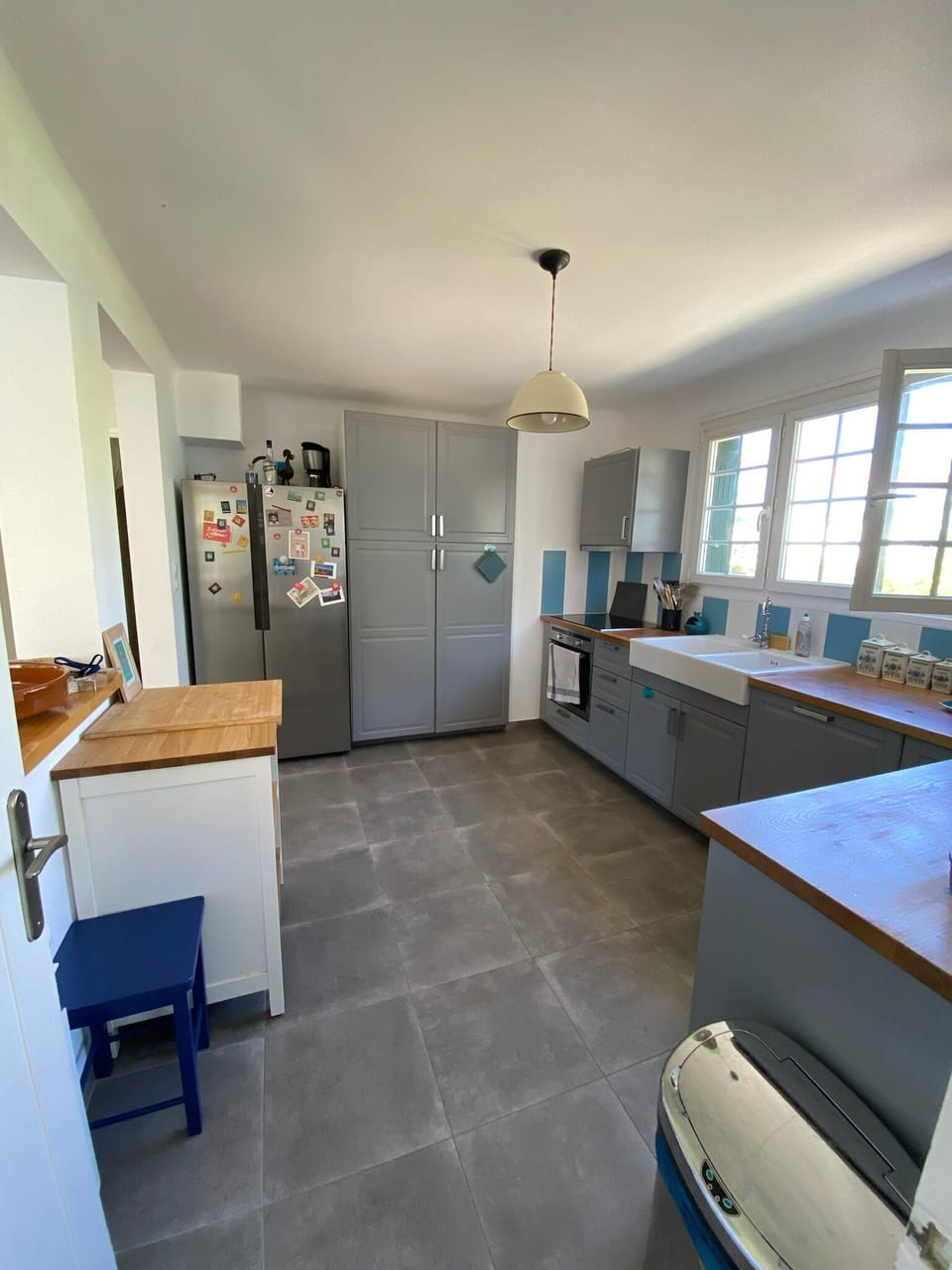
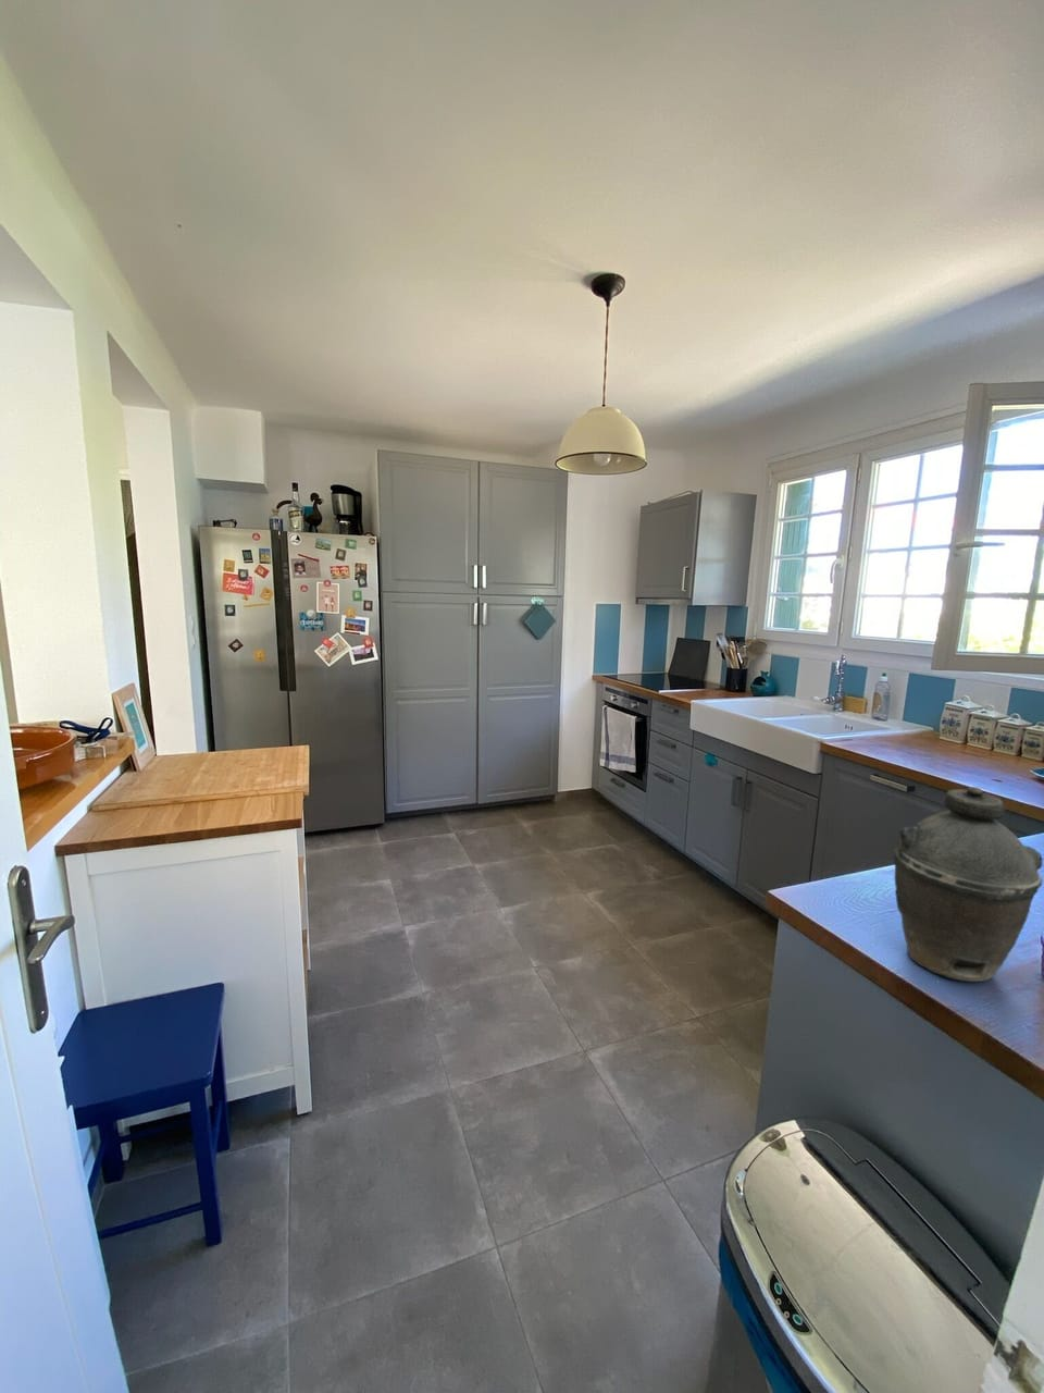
+ kettle [893,785,1044,983]
